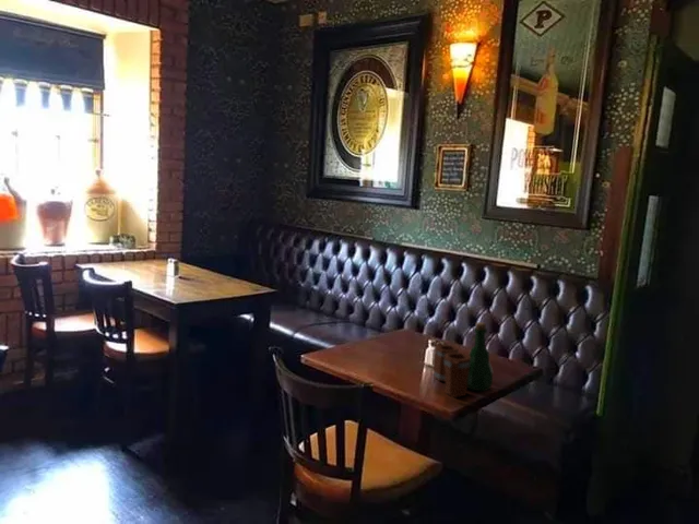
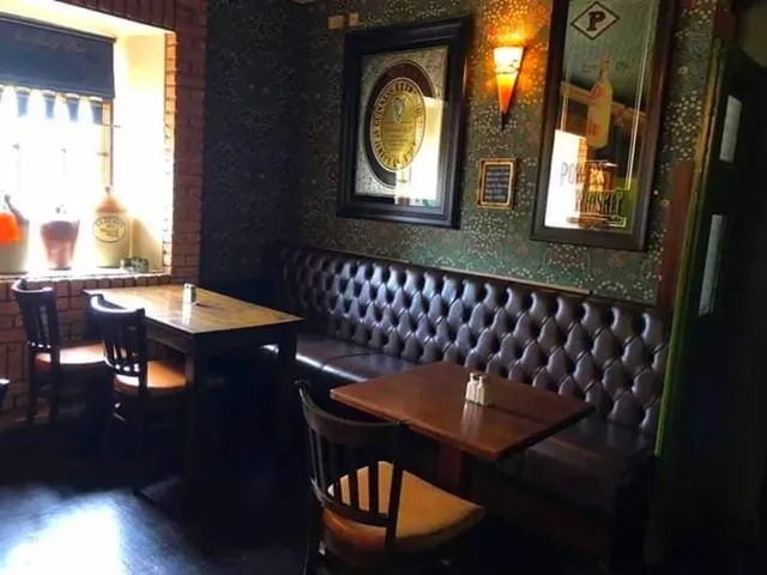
- tavern set [431,321,494,398]
